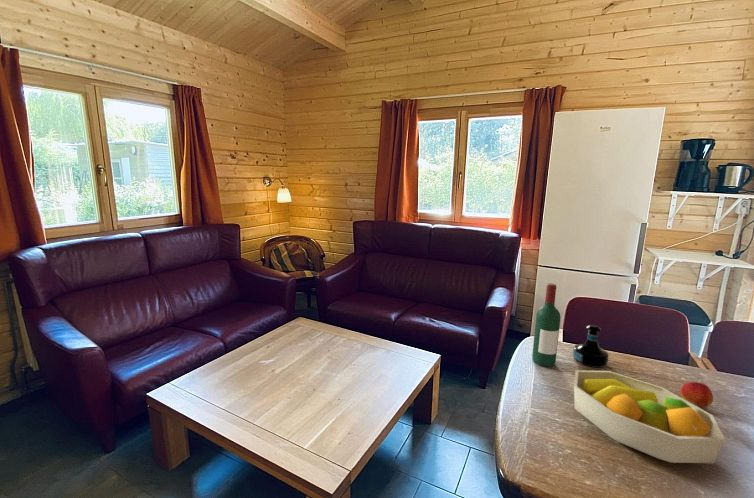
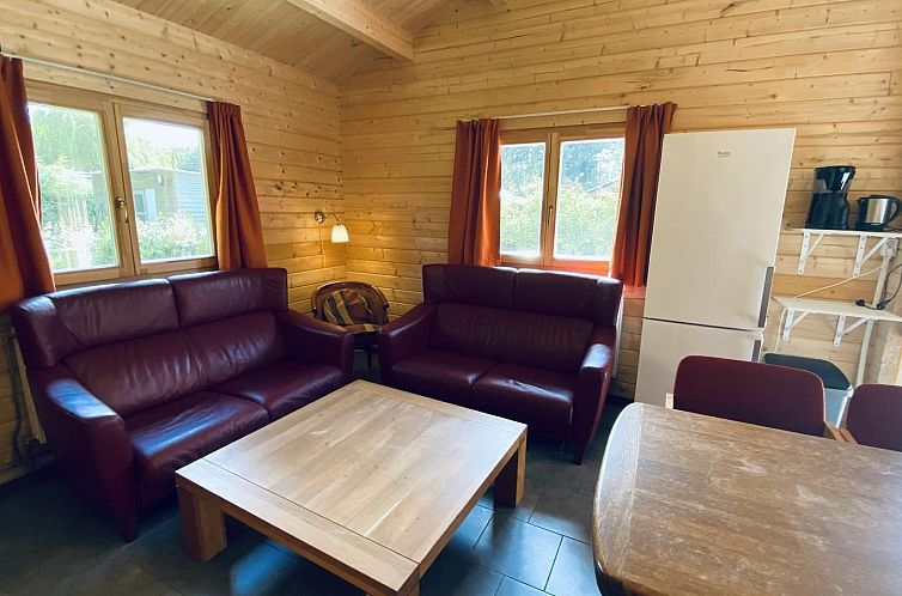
- fruit bowl [573,369,726,464]
- tequila bottle [572,324,610,369]
- peach [679,381,714,409]
- wine bottle [531,282,562,367]
